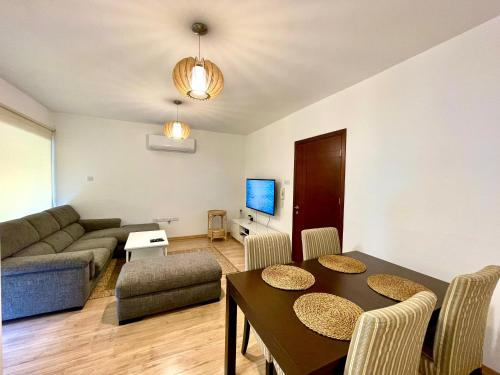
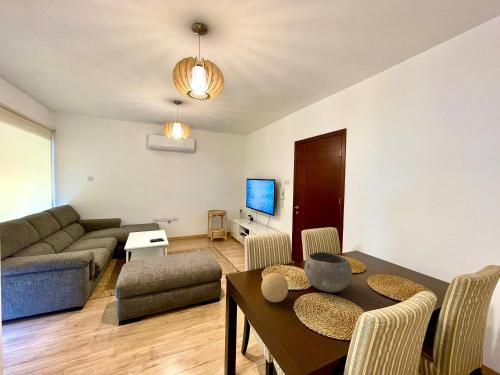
+ bowl [303,251,354,293]
+ decorative ball [260,272,289,303]
